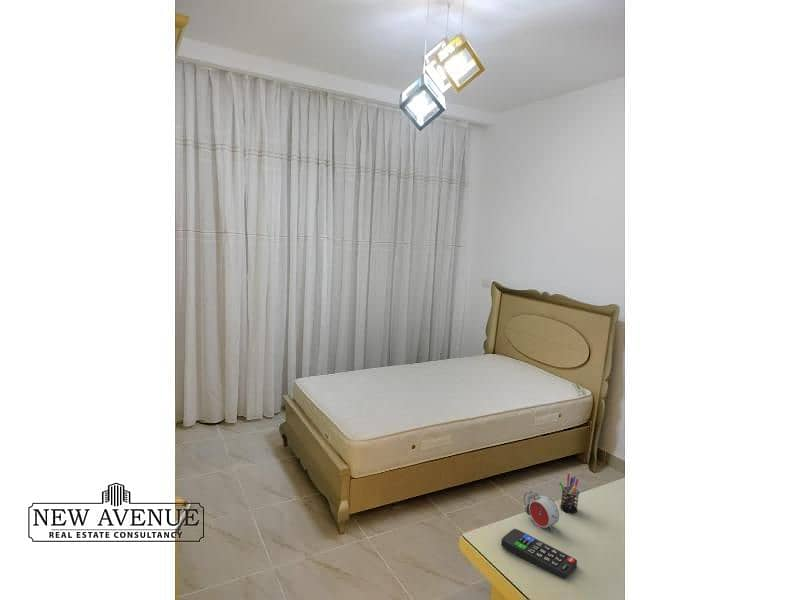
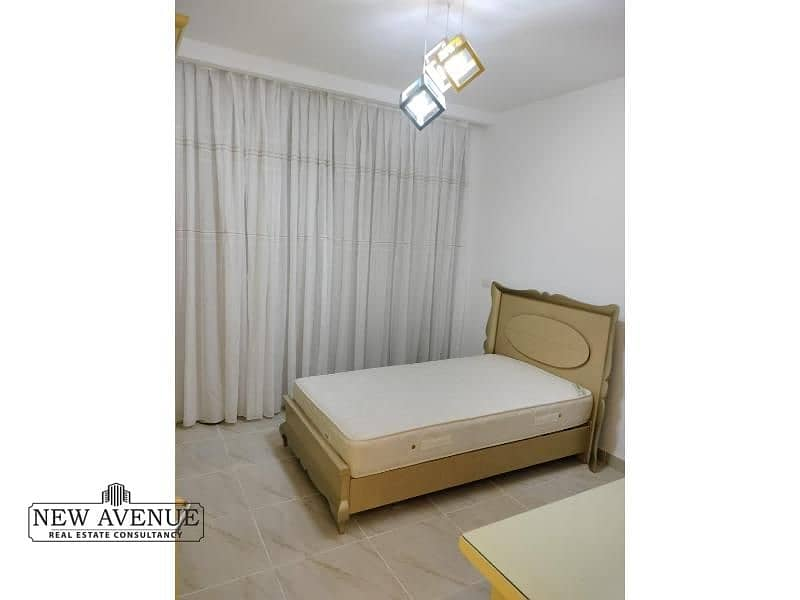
- remote control [500,528,578,580]
- alarm clock [523,490,560,534]
- pen holder [558,473,580,514]
